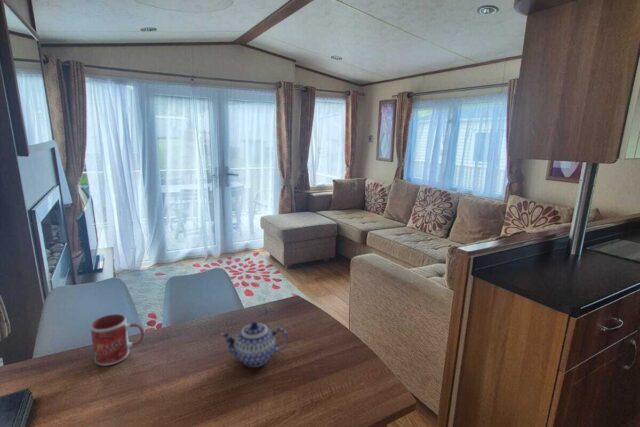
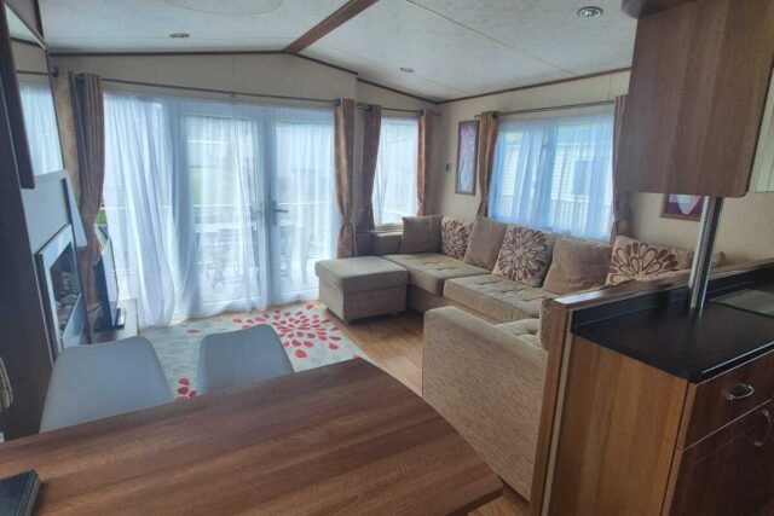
- mug [89,313,145,367]
- teapot [220,321,289,368]
